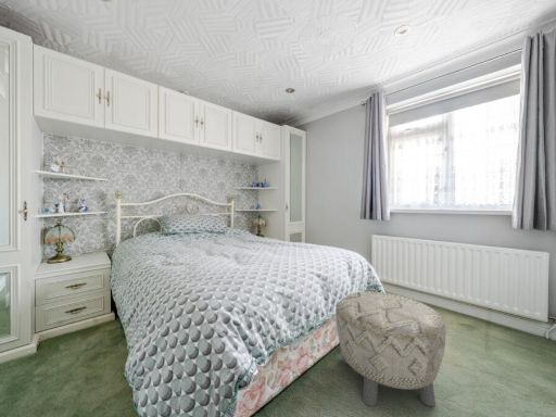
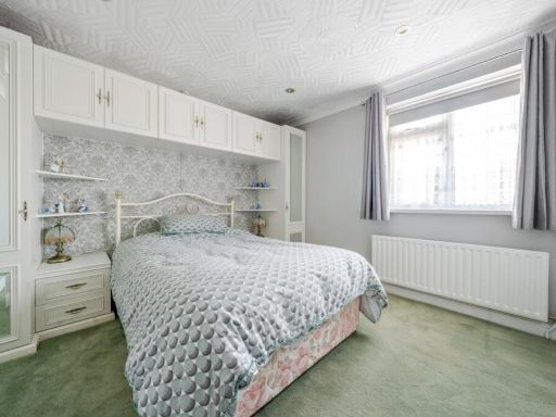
- ottoman [334,291,447,407]
